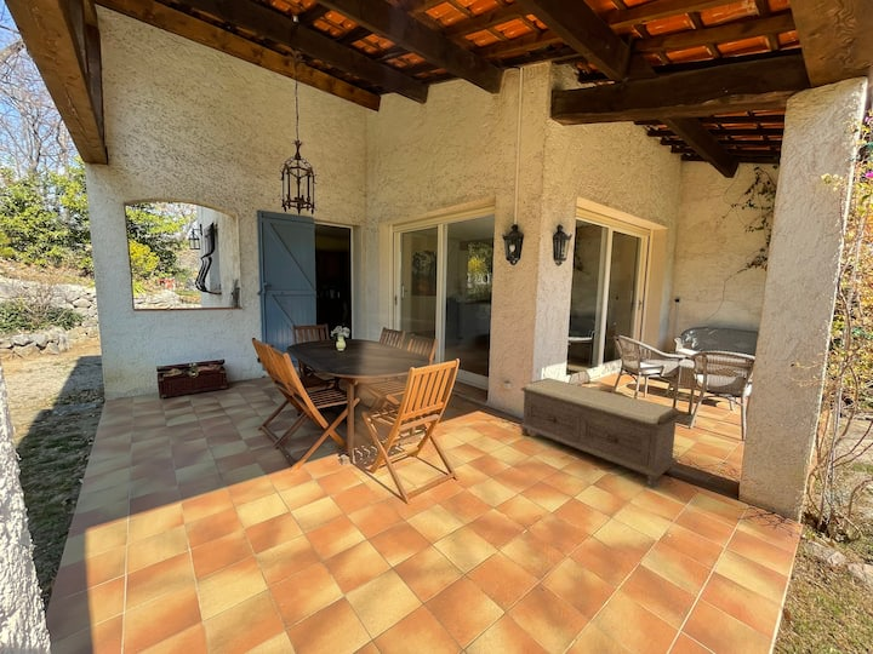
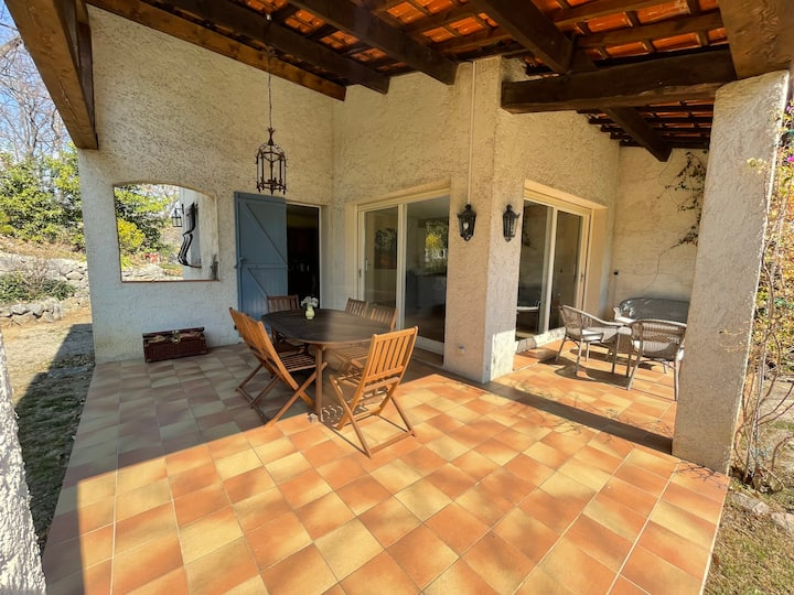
- bench [518,377,683,488]
